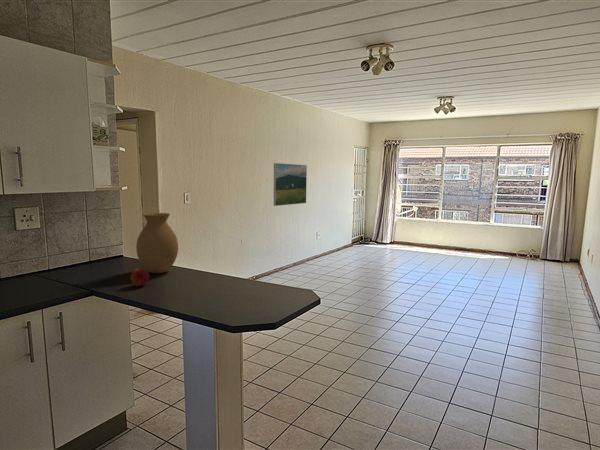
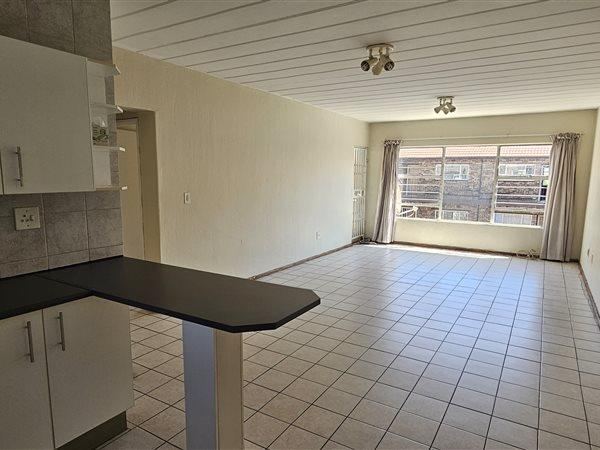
- vase [135,212,179,274]
- peach [130,267,150,287]
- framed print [273,162,308,207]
